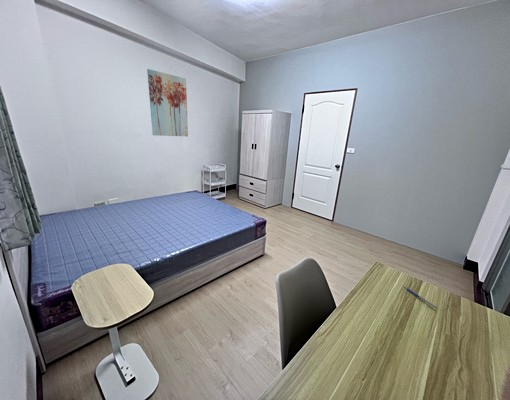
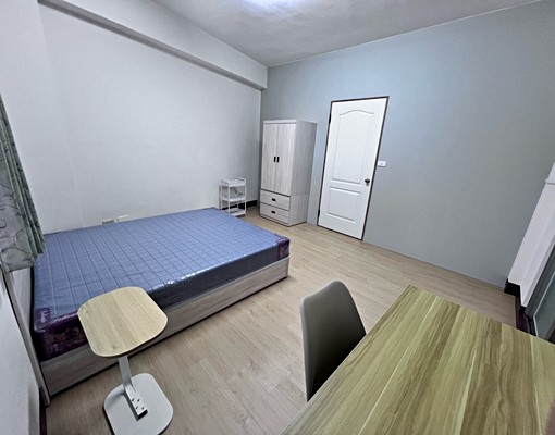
- pen [402,286,439,309]
- wall art [146,68,189,137]
